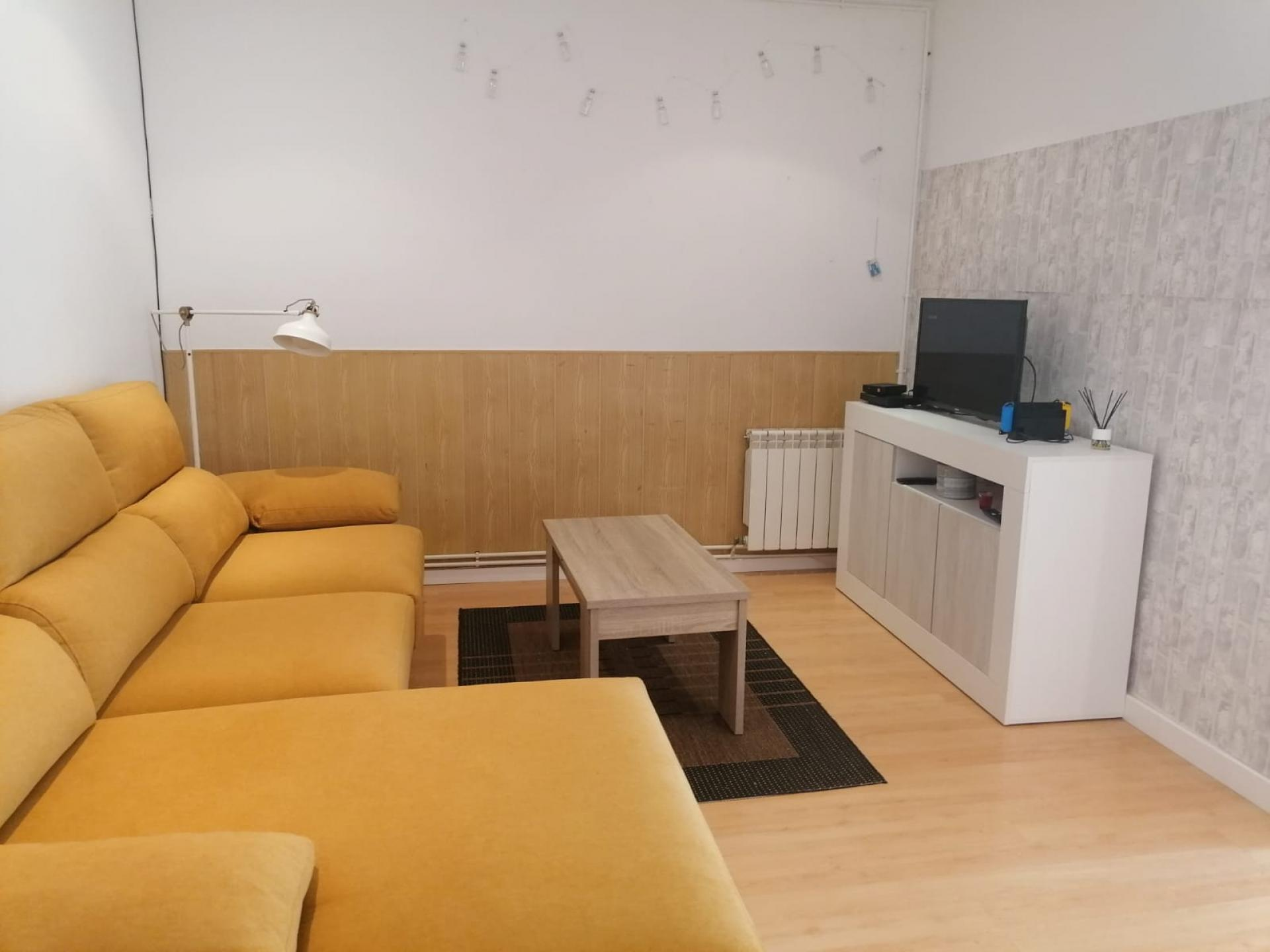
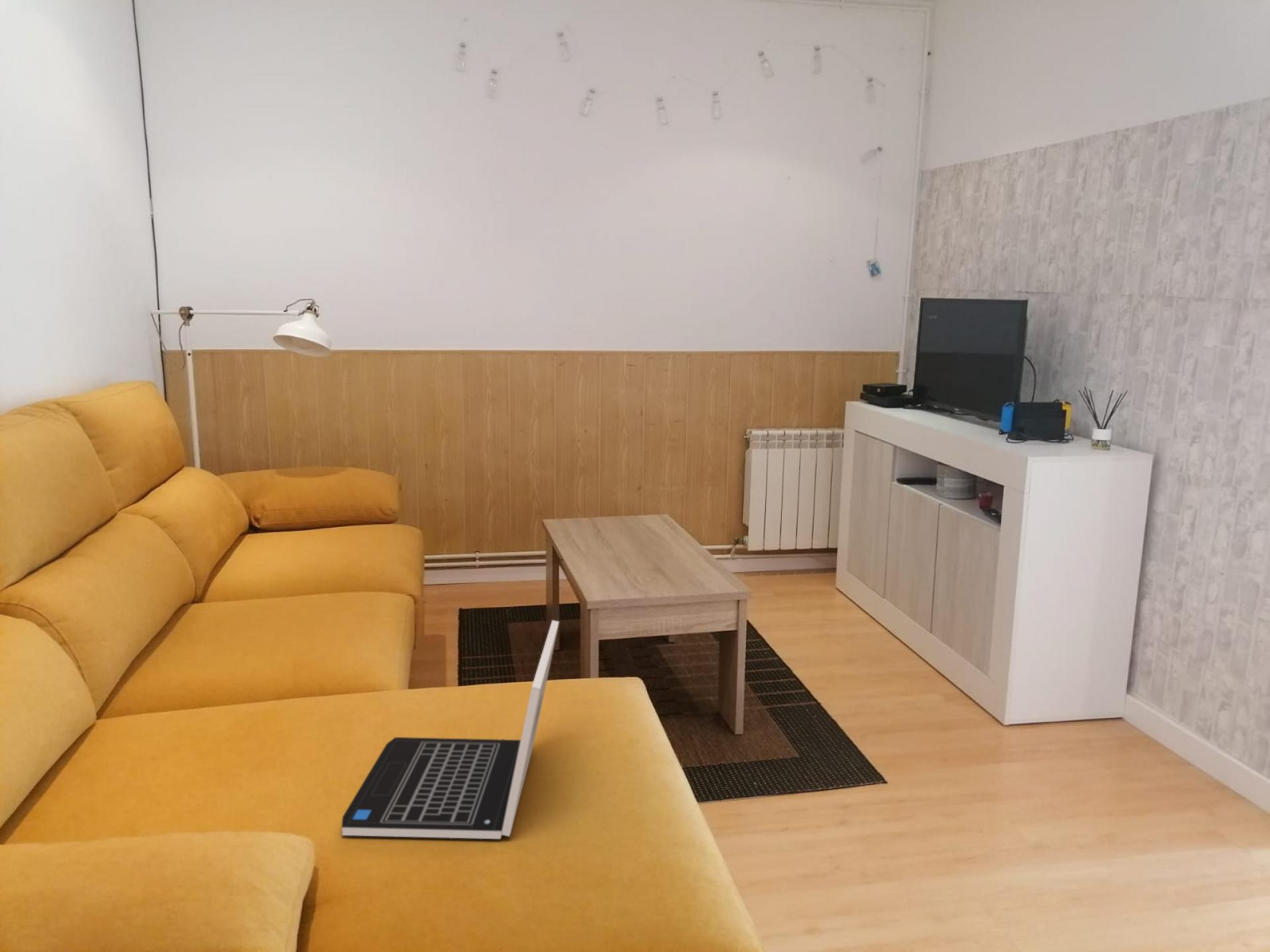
+ laptop [341,619,560,840]
